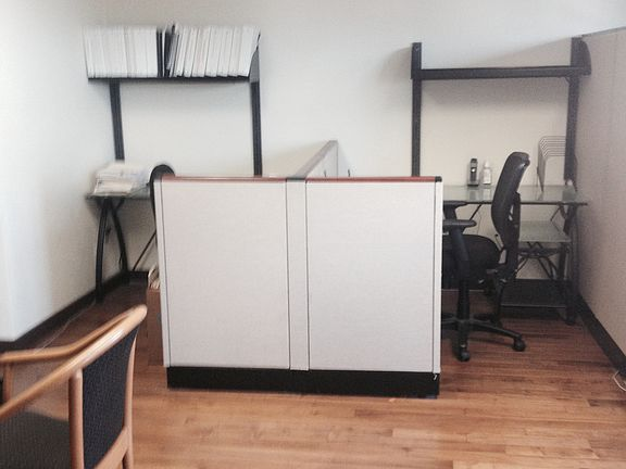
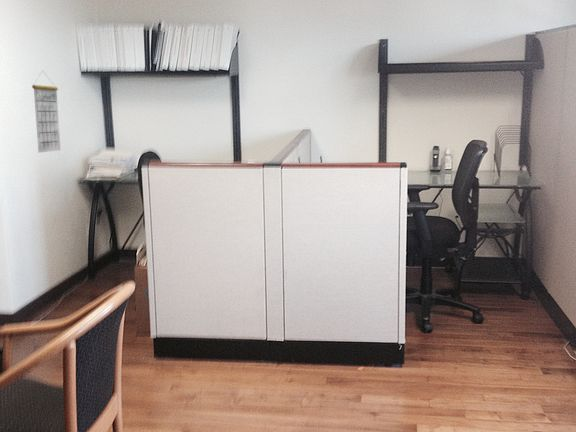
+ calendar [31,69,61,154]
